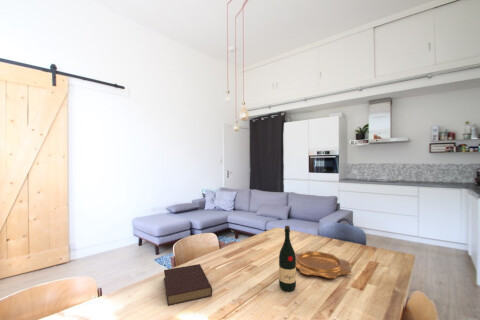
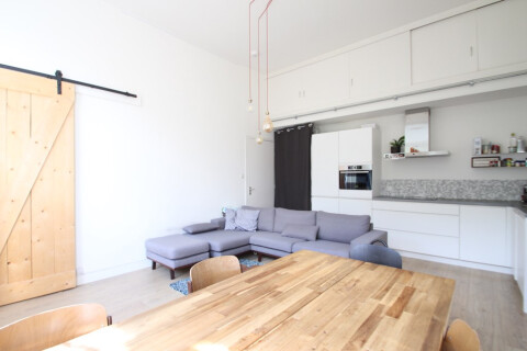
- wine bottle [278,225,297,293]
- book [163,263,213,307]
- decorative bowl [295,250,353,279]
